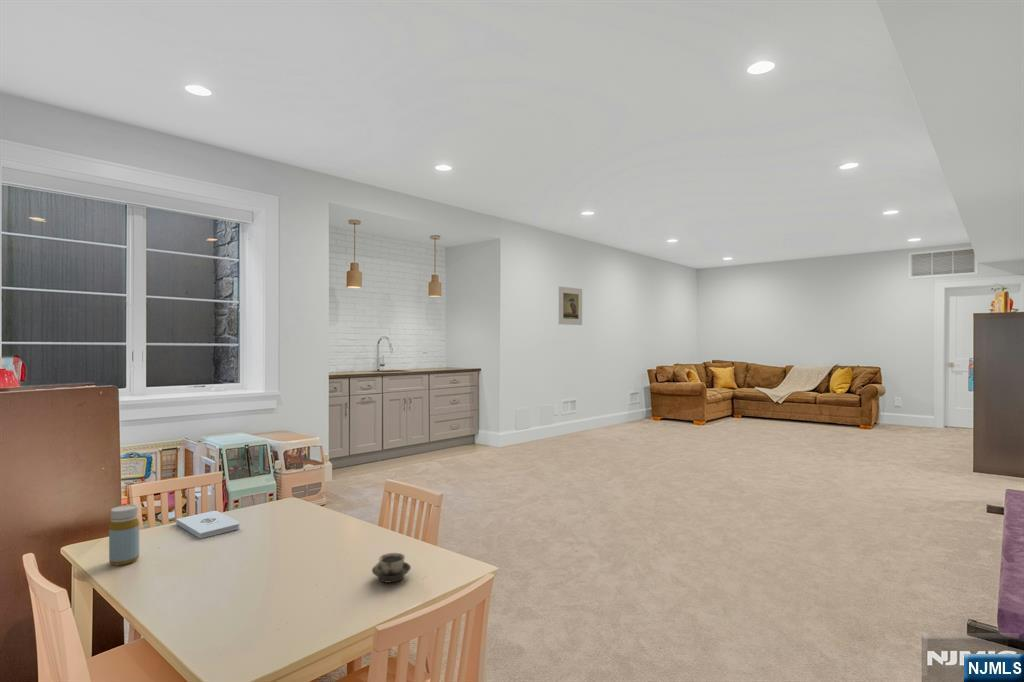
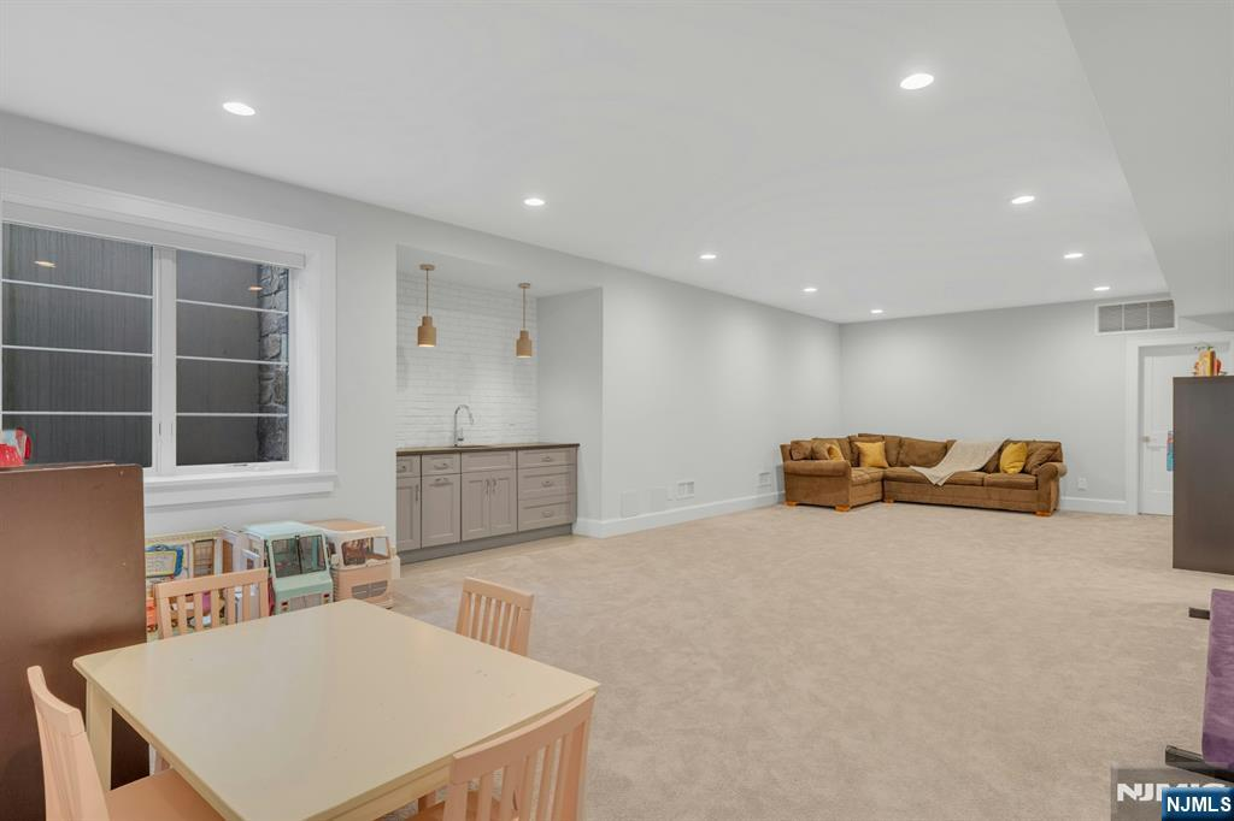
- notepad [175,510,241,540]
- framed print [558,286,583,326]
- bottle [108,504,140,566]
- cup [371,552,412,584]
